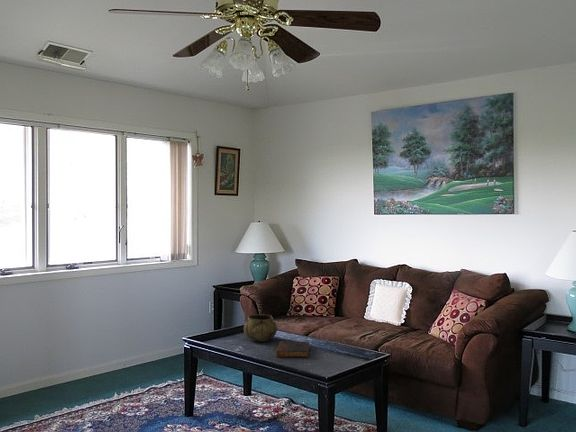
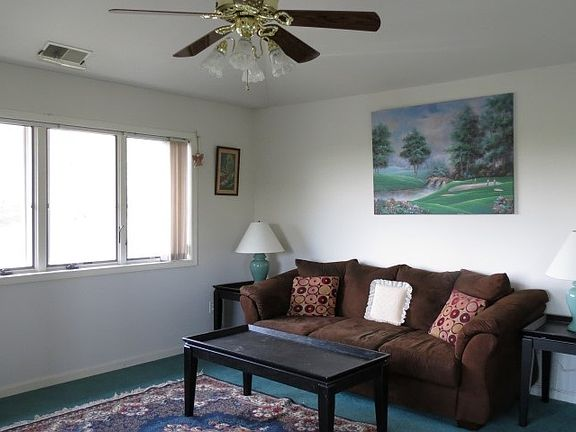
- decorative bowl [243,314,278,342]
- book [275,340,311,358]
